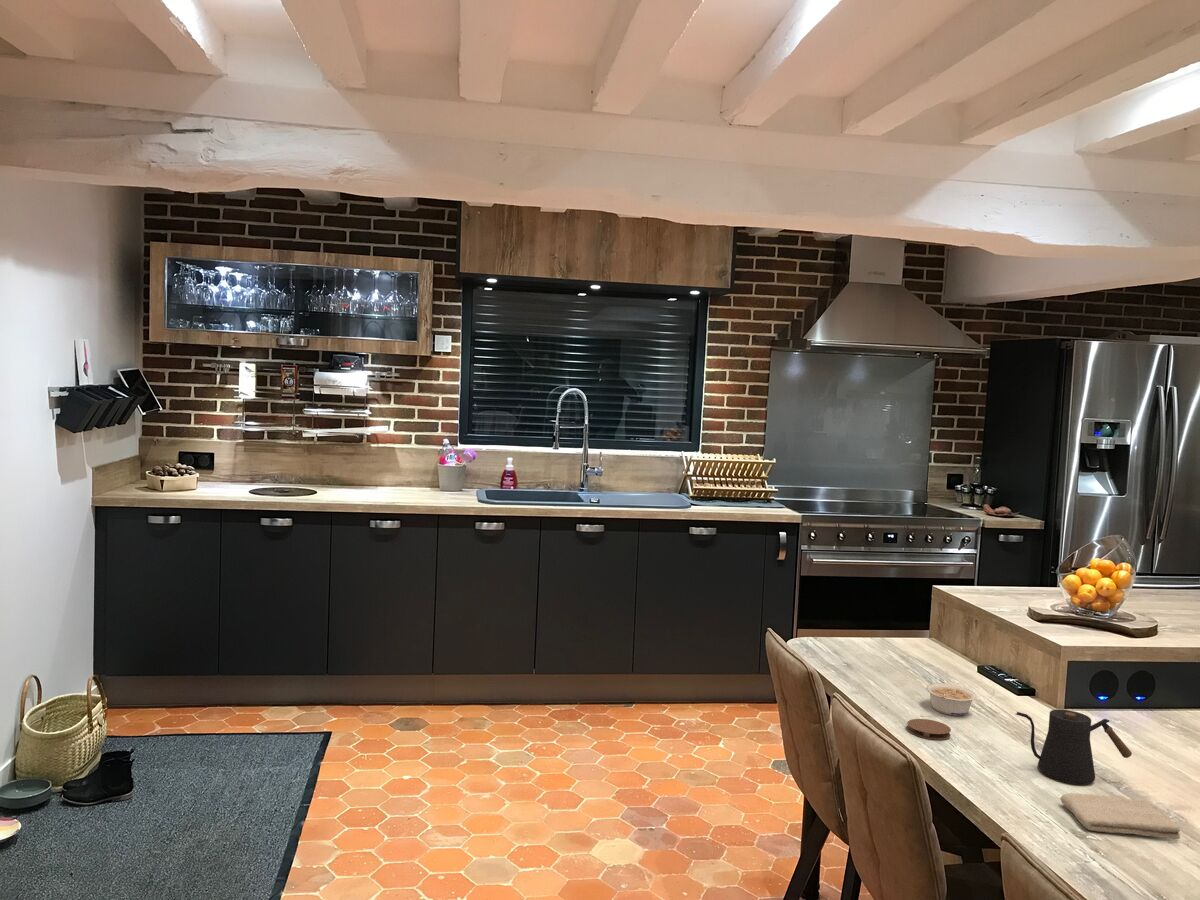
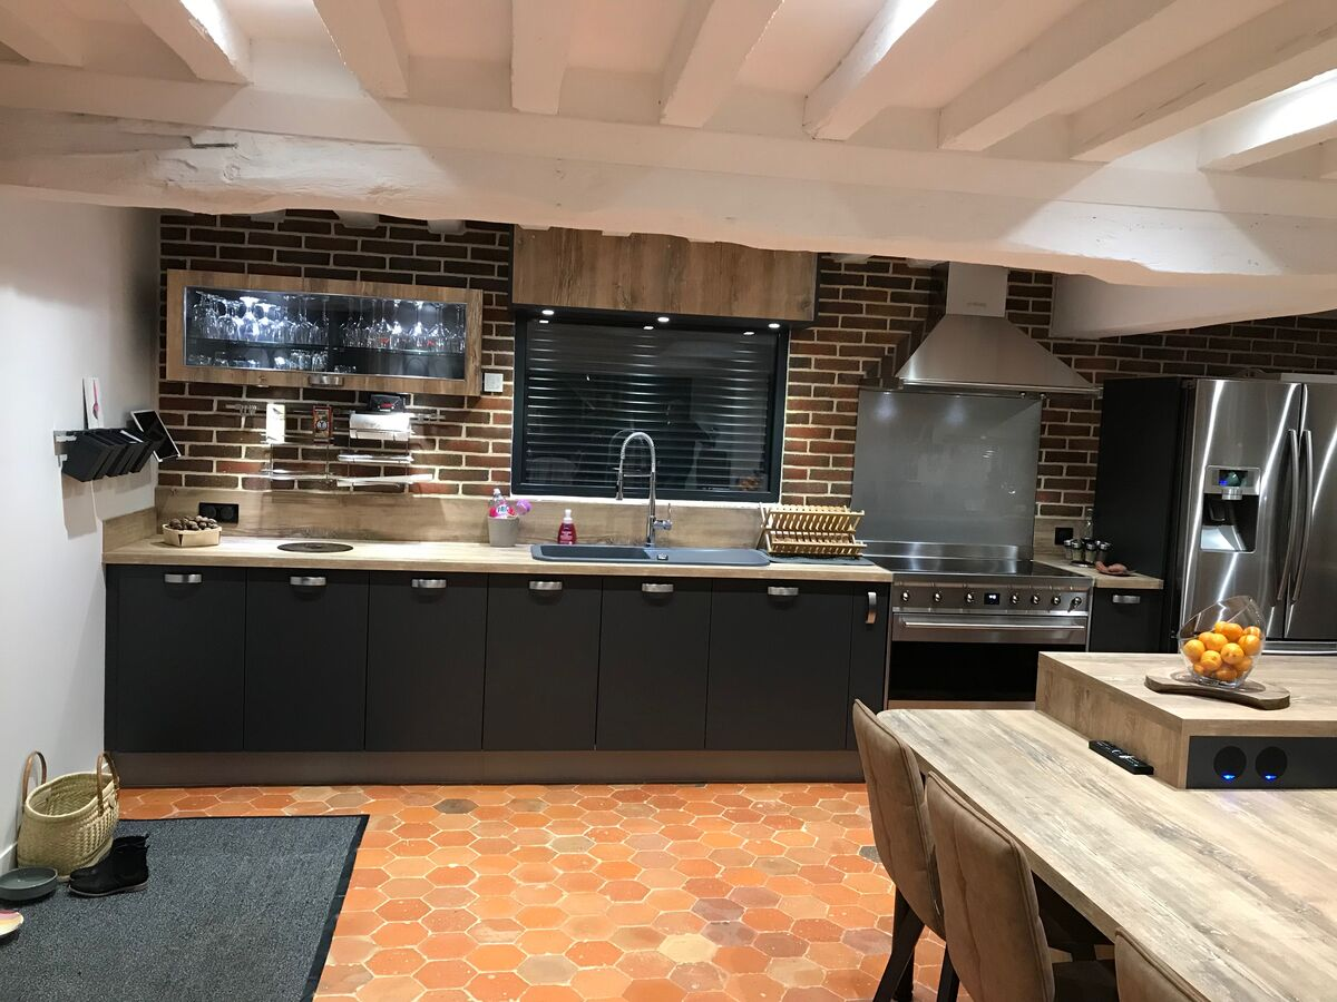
- legume [925,682,978,716]
- coaster [906,718,952,741]
- washcloth [1059,792,1182,840]
- kettle [1015,709,1133,785]
